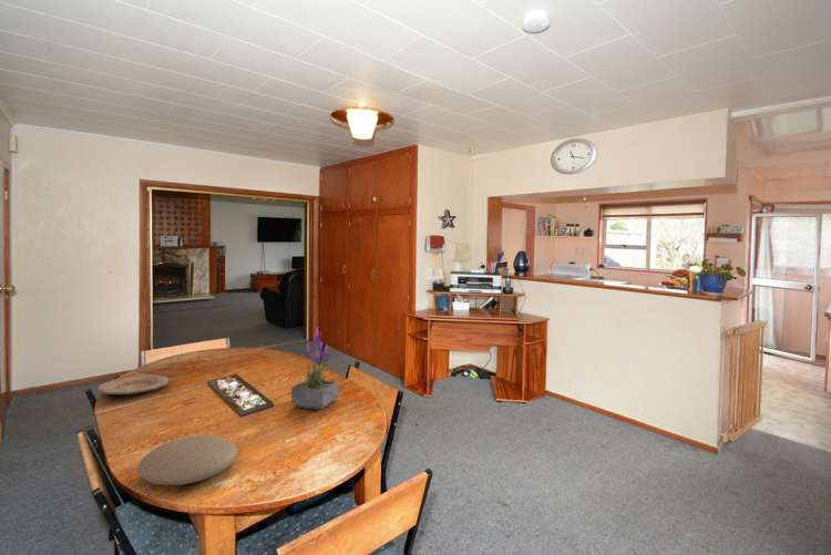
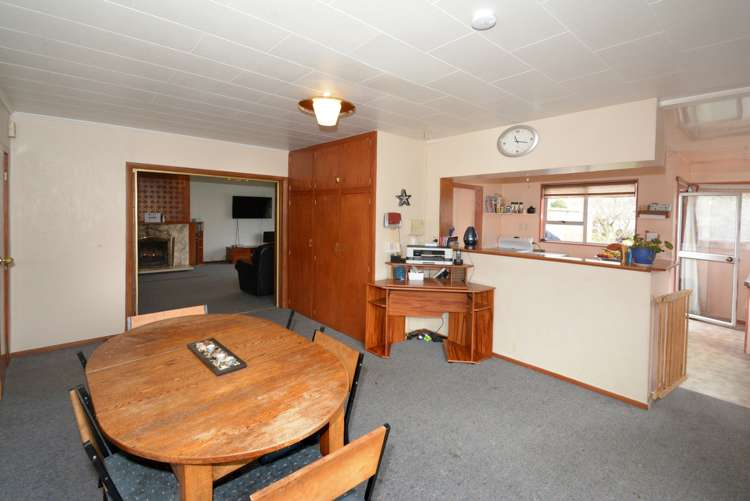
- plate [96,374,170,395]
- potted plant [290,325,339,411]
- plate [136,434,238,486]
